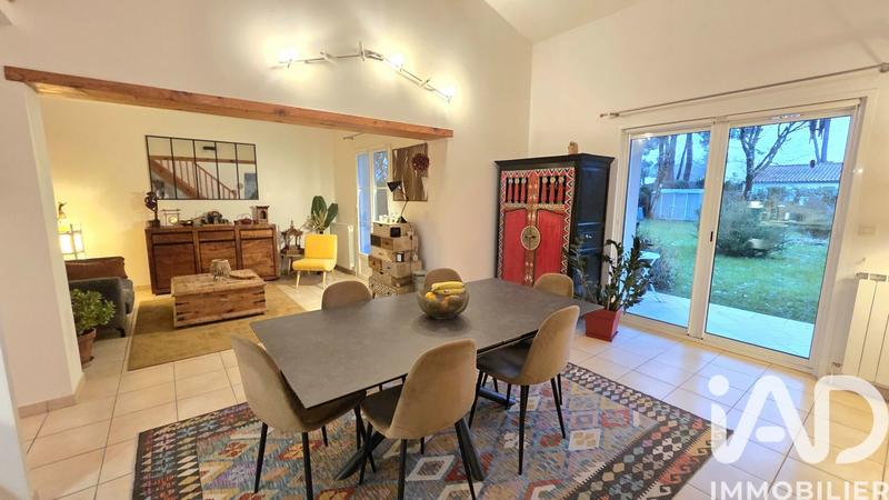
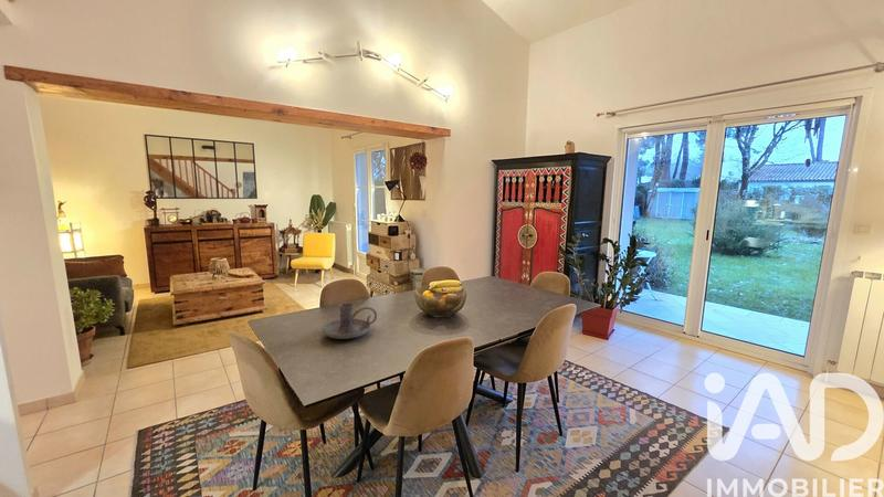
+ candle holder [322,302,378,340]
